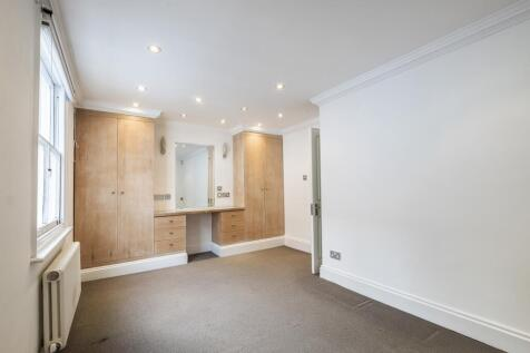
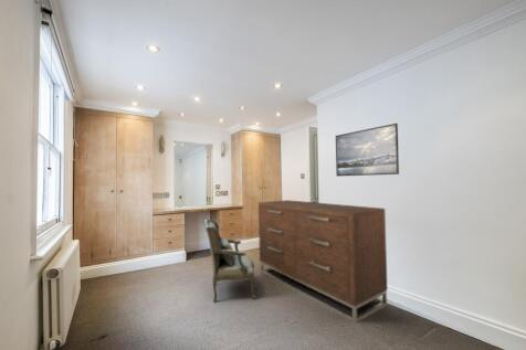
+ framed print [335,123,400,178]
+ dresser [257,199,389,324]
+ armchair [203,215,256,304]
